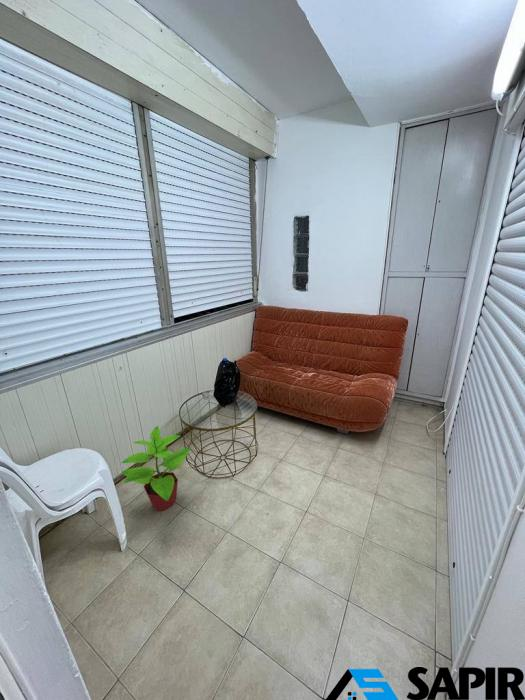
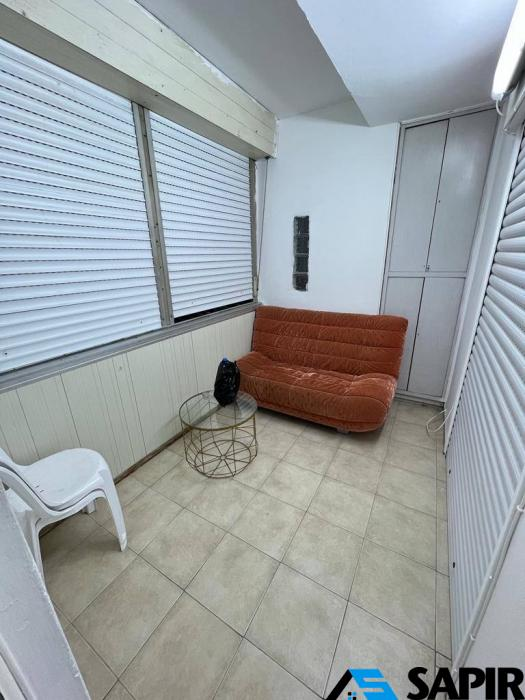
- potted plant [121,425,191,512]
